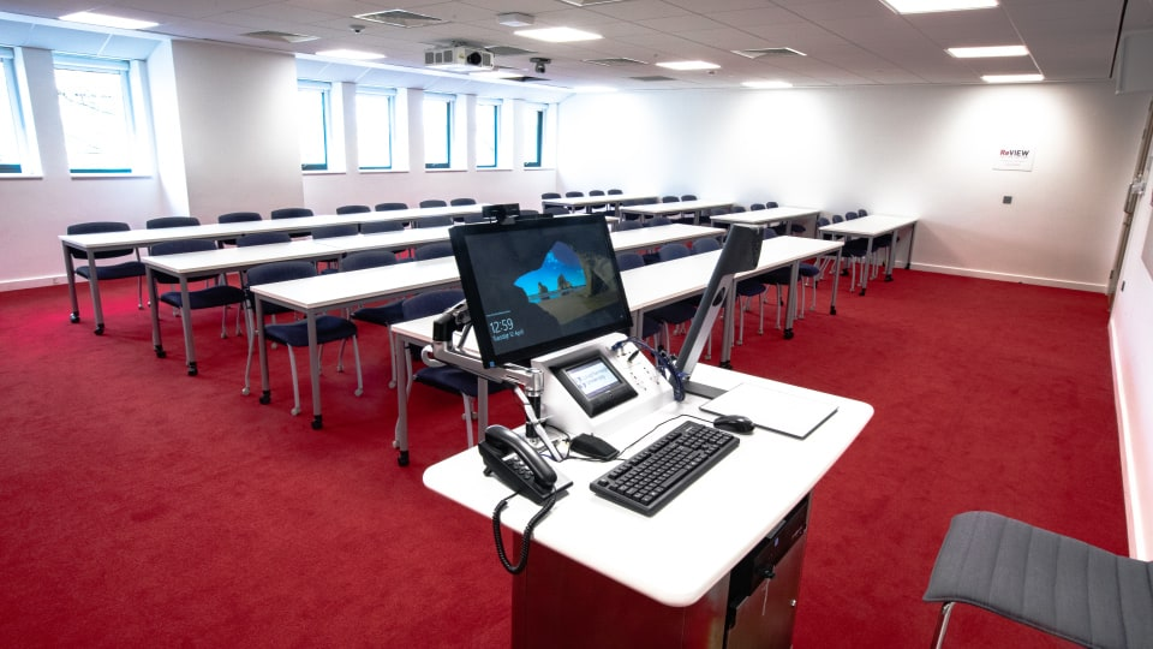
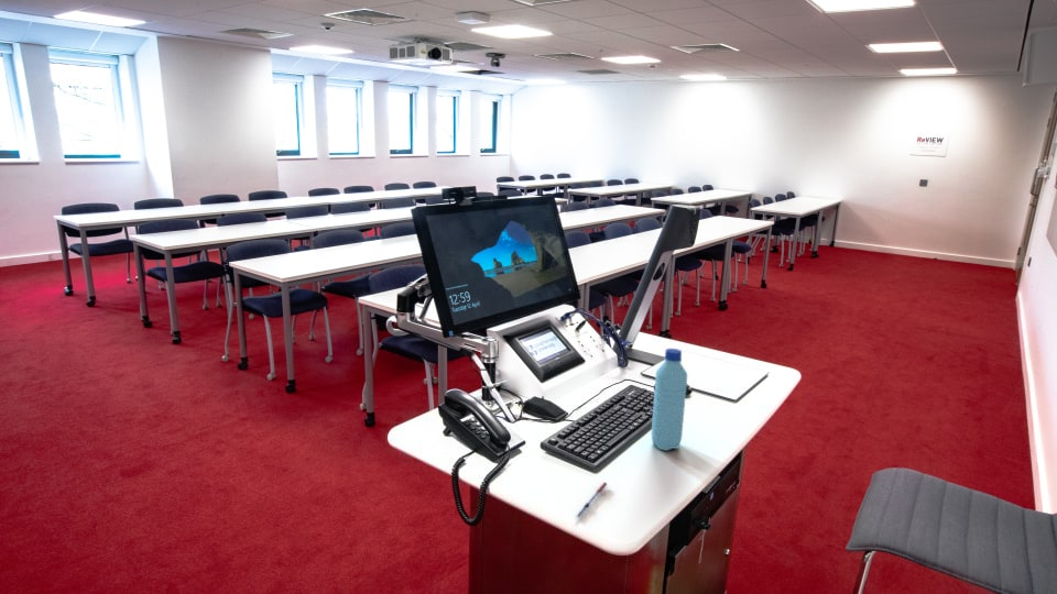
+ water bottle [651,348,688,451]
+ pen [575,481,608,519]
